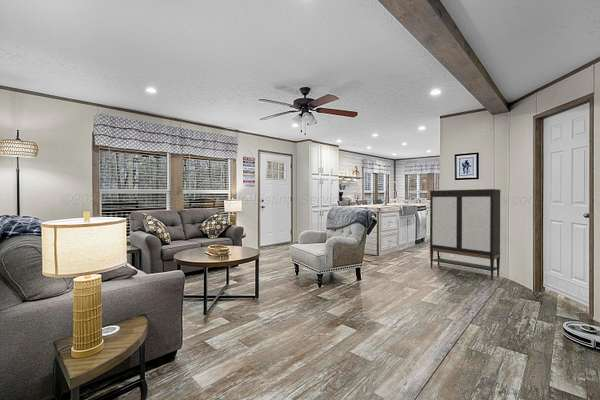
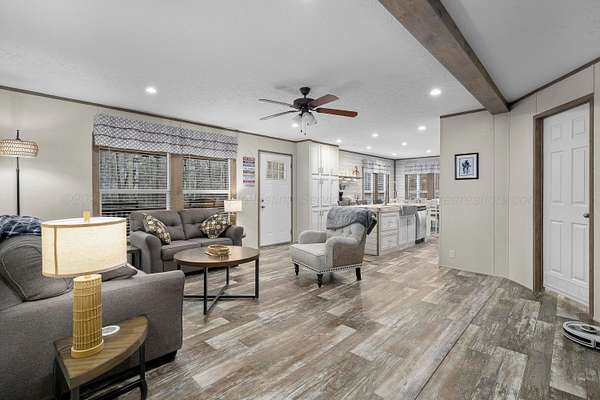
- storage cabinet [429,188,501,281]
